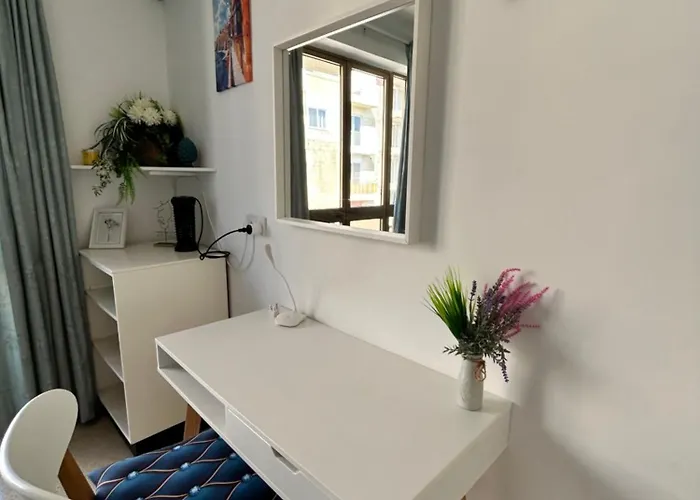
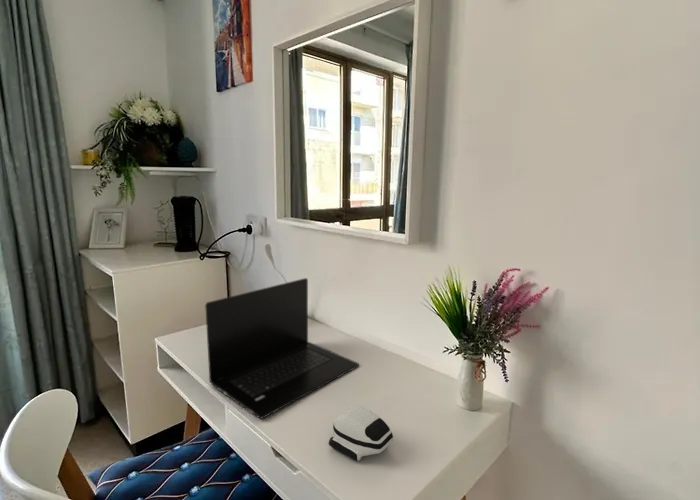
+ computer mouse [328,404,394,462]
+ laptop [204,277,360,420]
